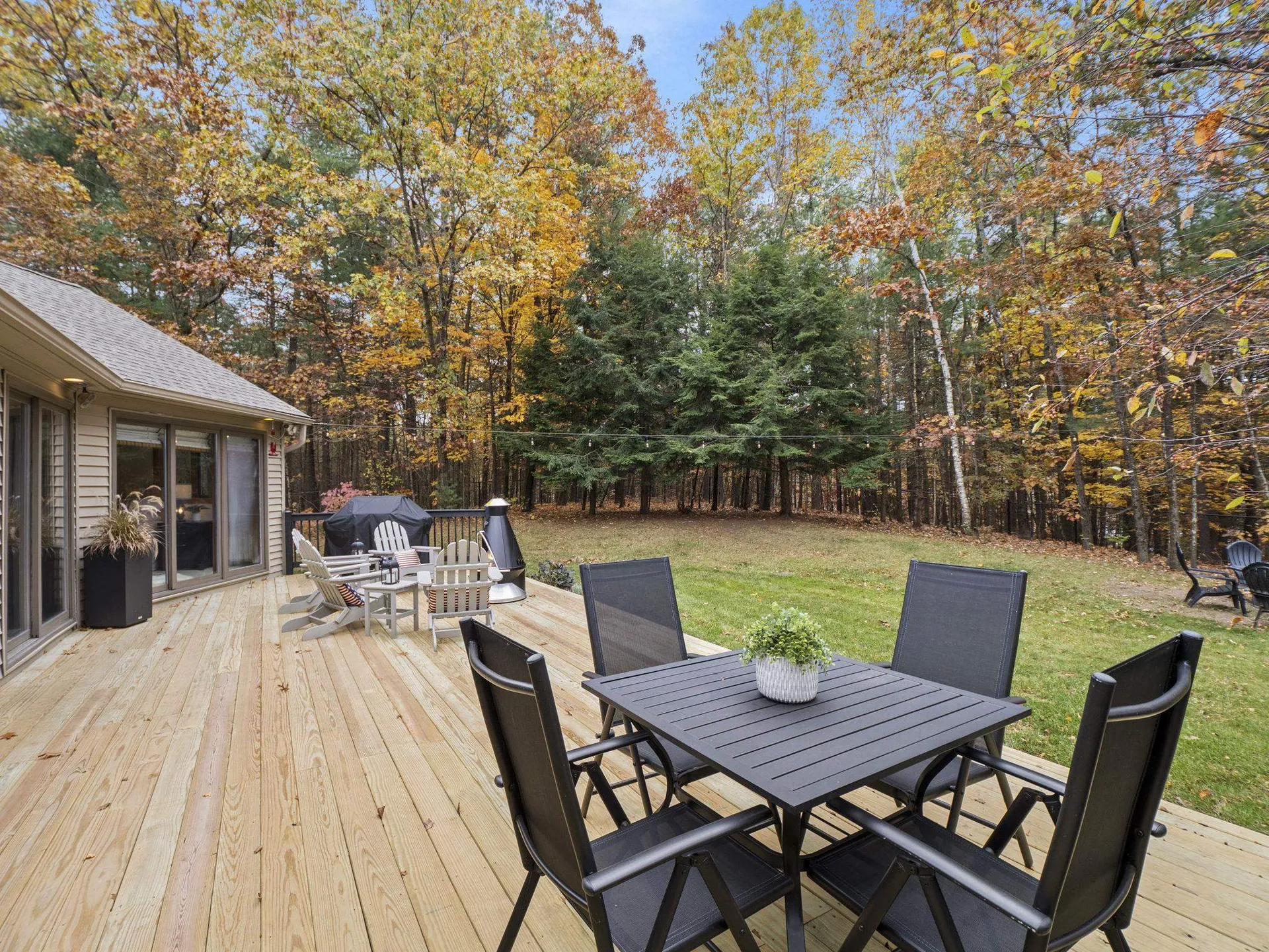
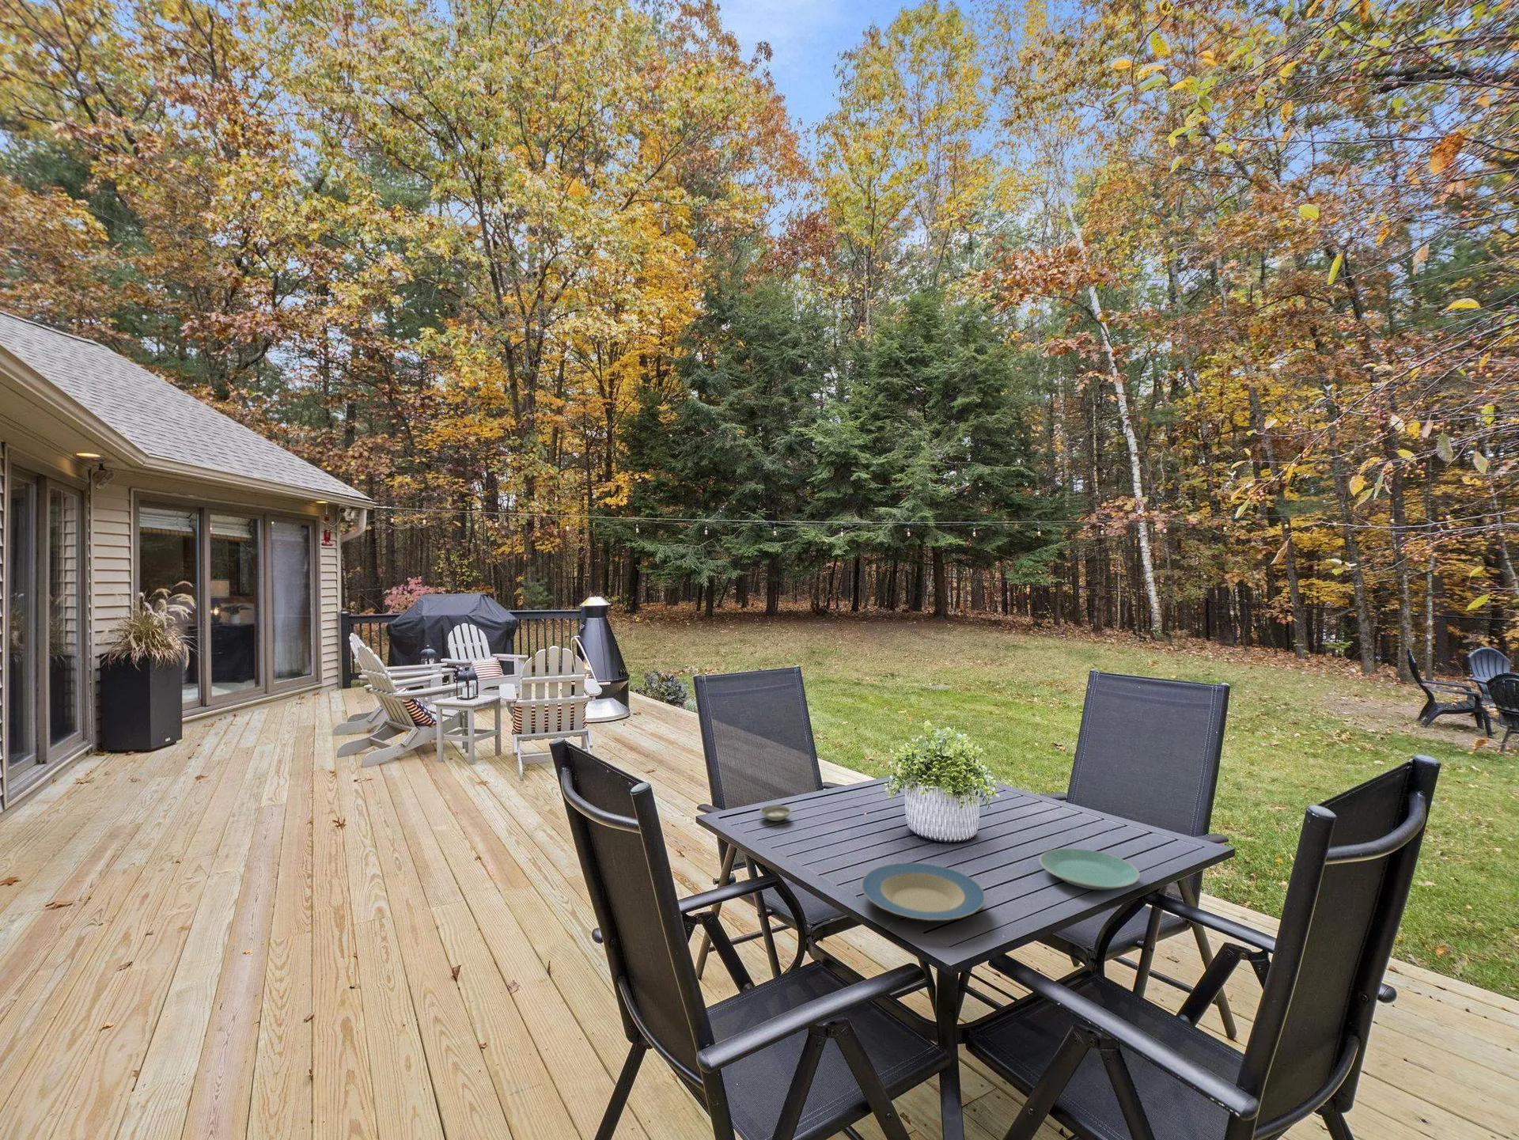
+ plate [1039,848,1141,891]
+ plate [859,861,986,921]
+ saucer [759,804,792,821]
